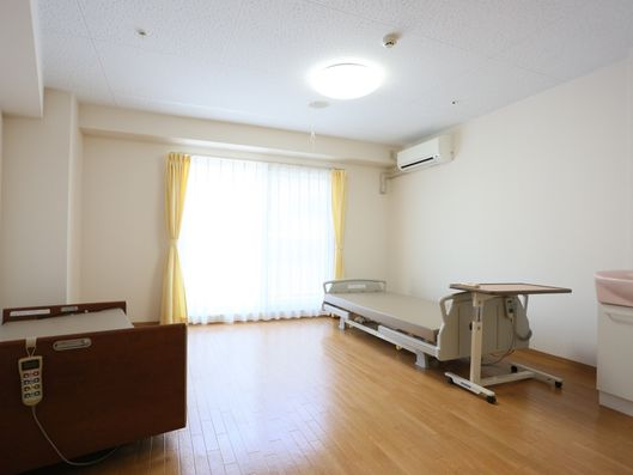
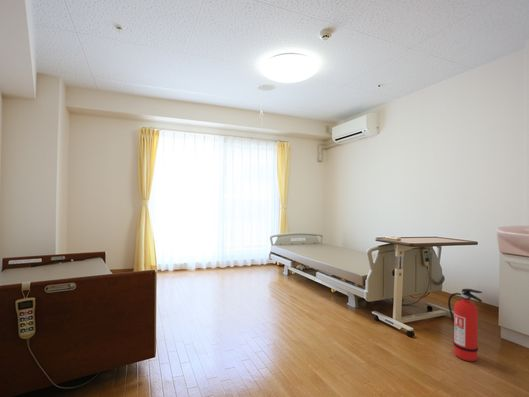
+ fire extinguisher [447,288,484,362]
